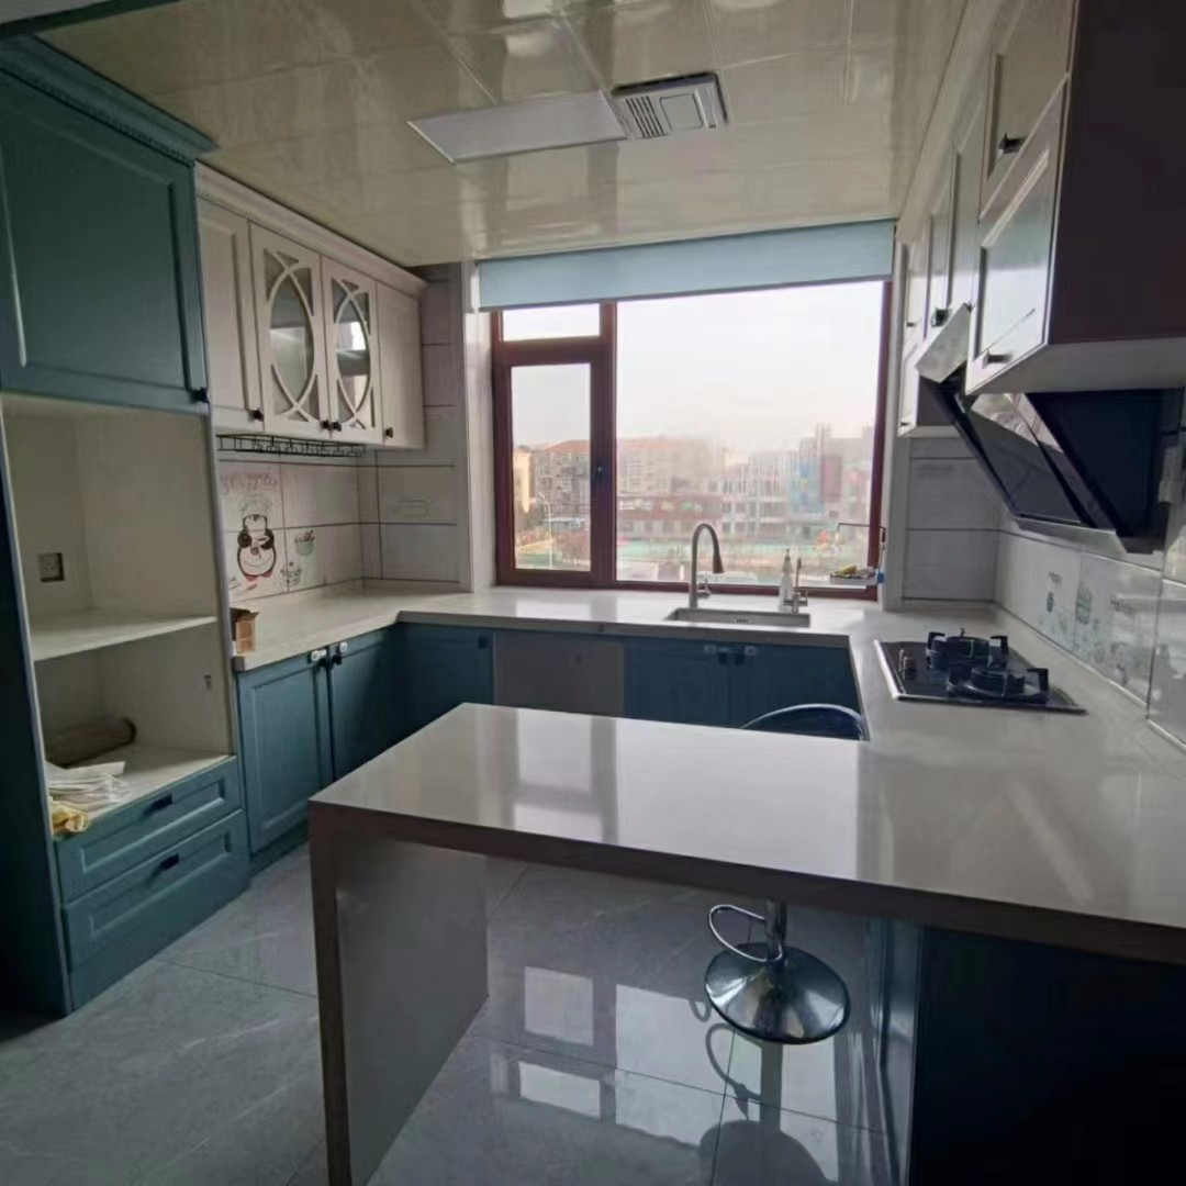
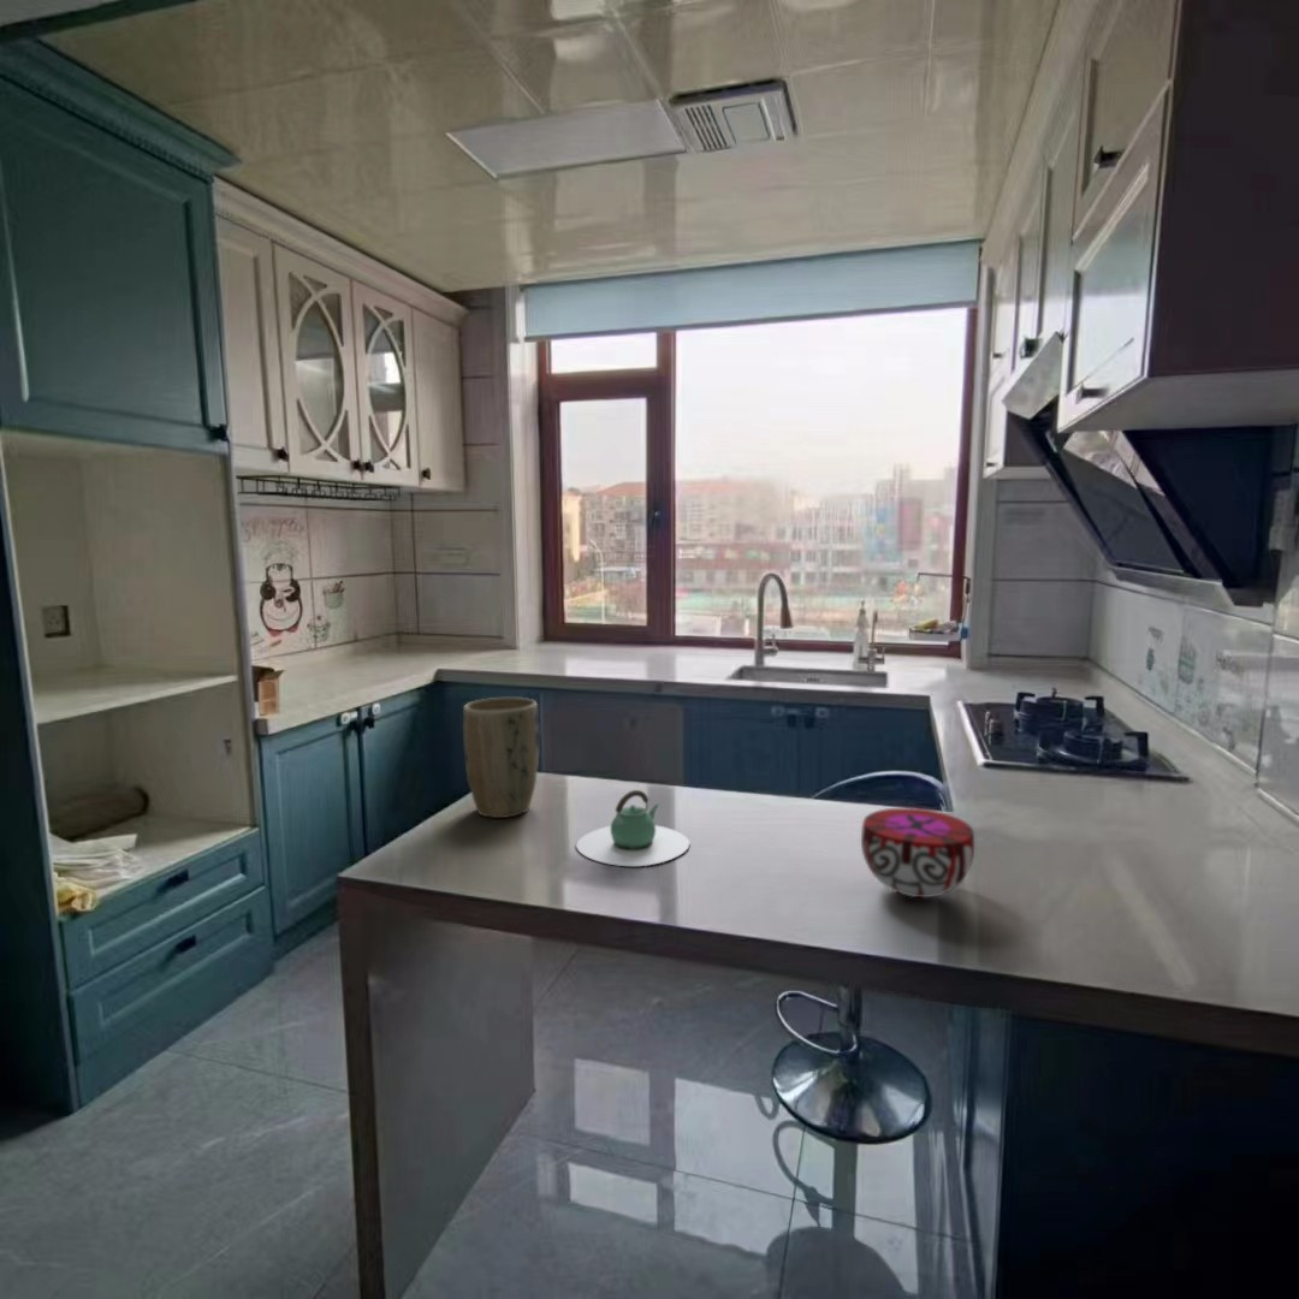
+ plant pot [462,696,541,819]
+ decorative bowl [860,807,975,898]
+ teapot [575,789,690,867]
